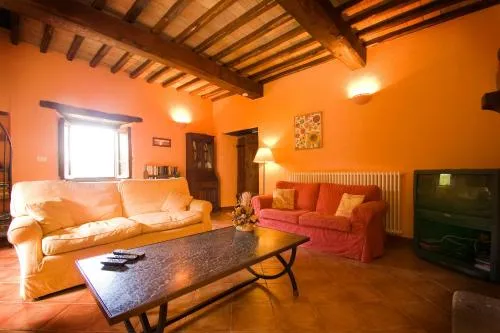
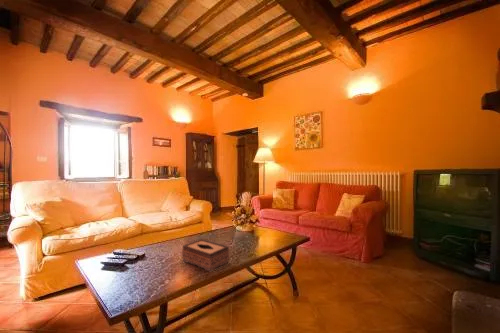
+ tissue box [181,238,230,272]
